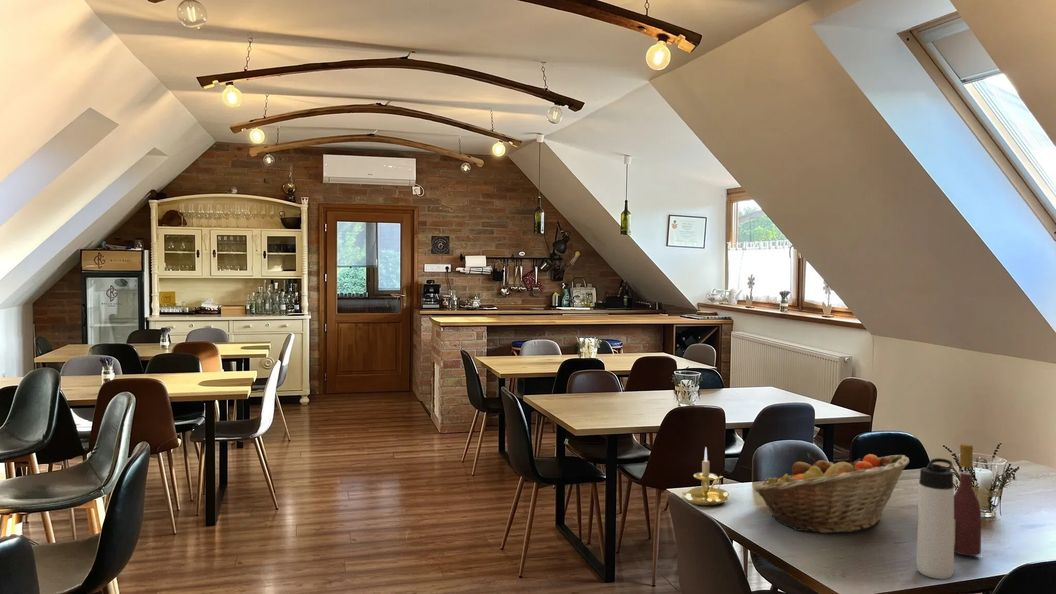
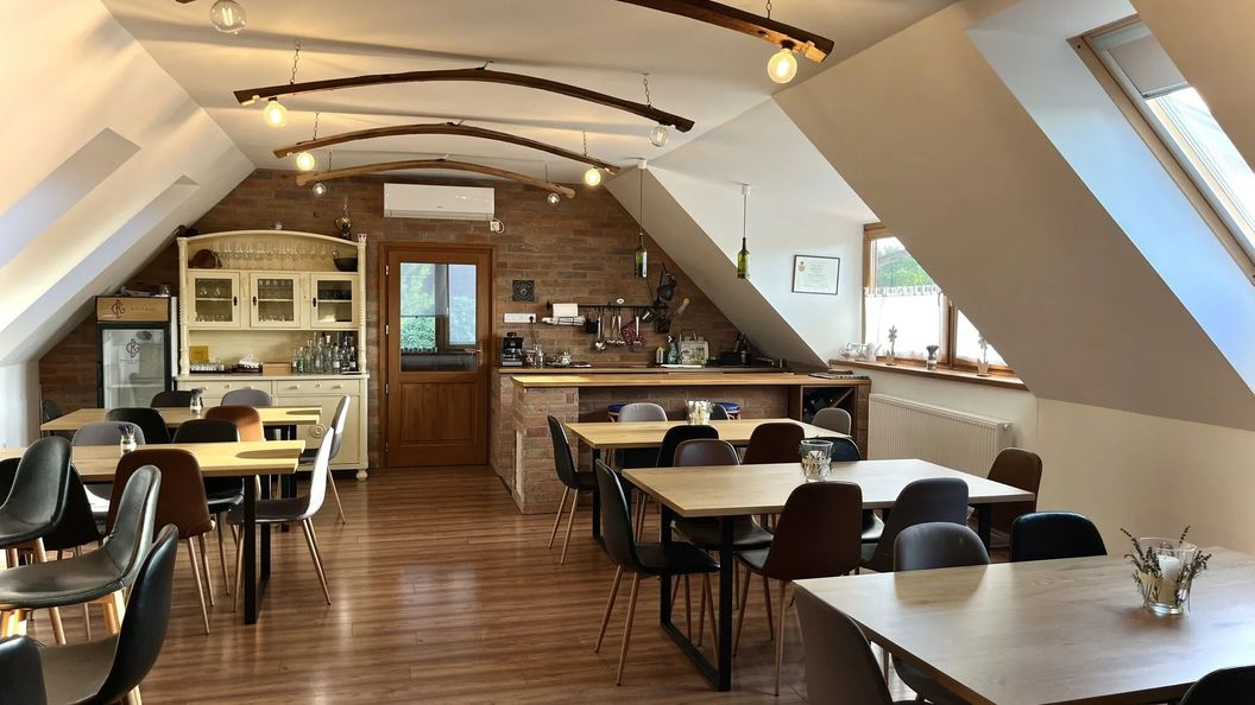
- wine bottle [954,443,982,557]
- fruit basket [753,453,910,534]
- candle holder [681,446,730,506]
- thermos bottle [916,457,955,580]
